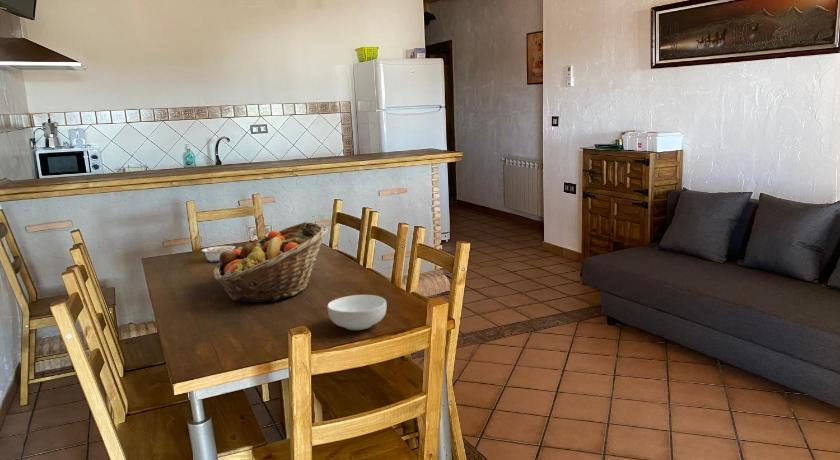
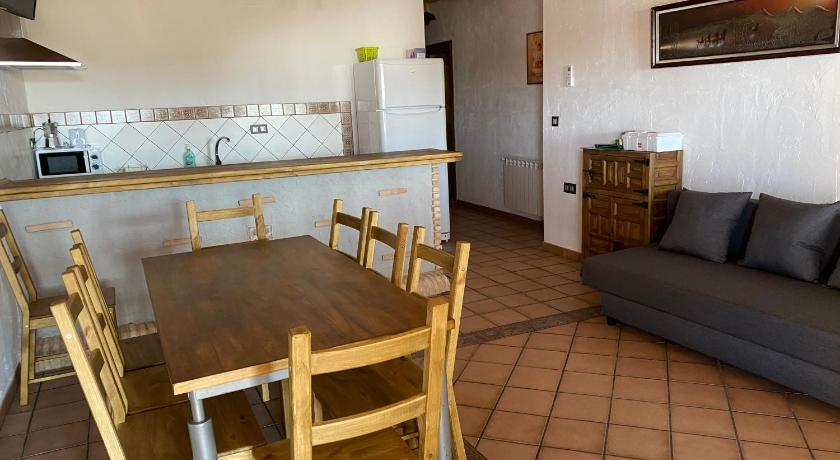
- fruit basket [213,221,329,303]
- legume [199,245,236,263]
- cereal bowl [326,294,387,331]
